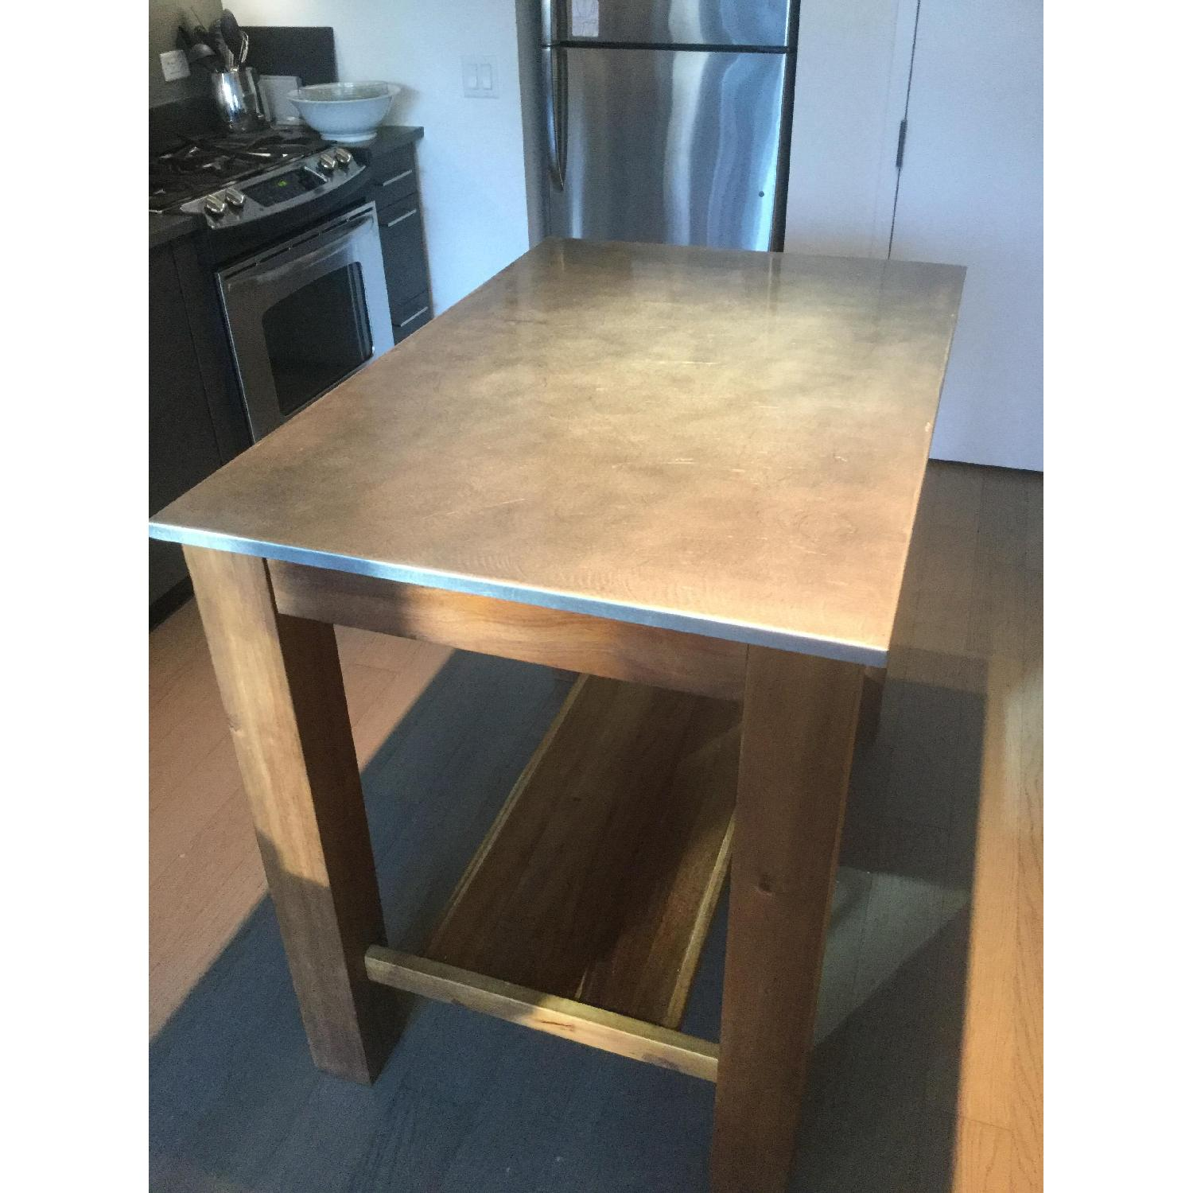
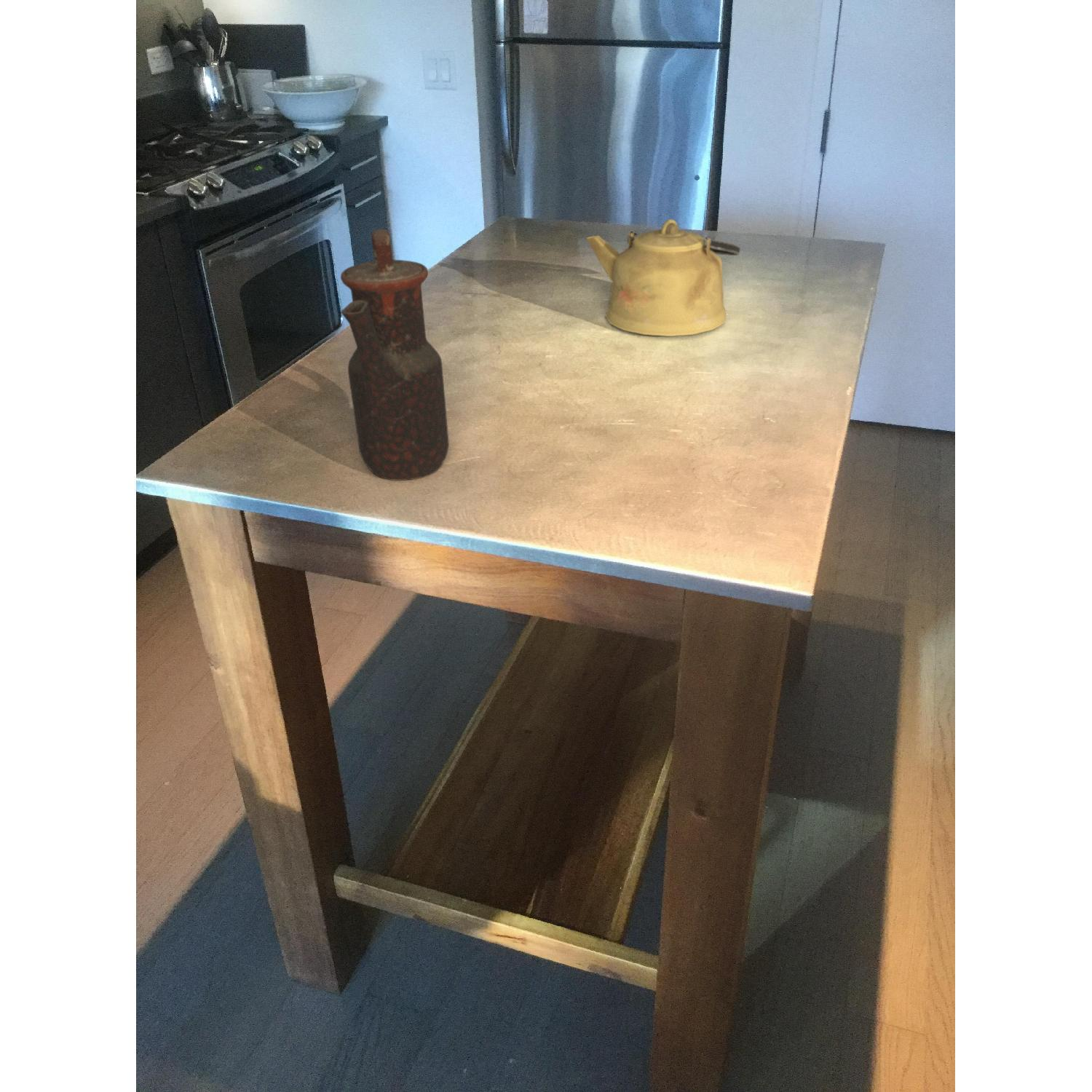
+ kettle [585,218,741,337]
+ teapot [340,229,450,481]
